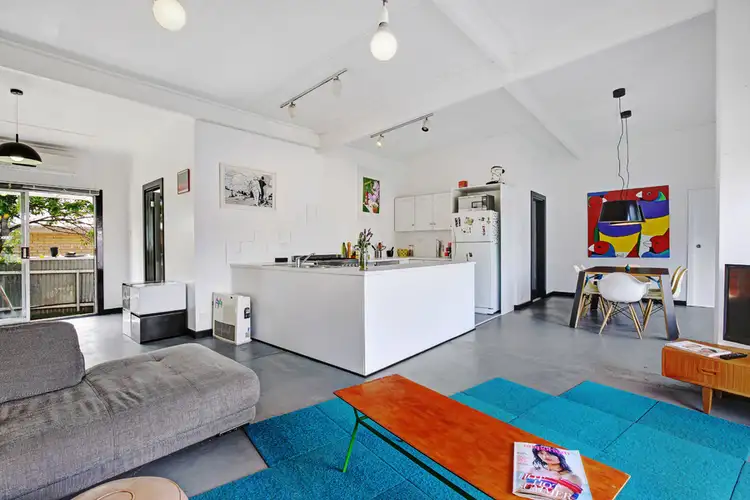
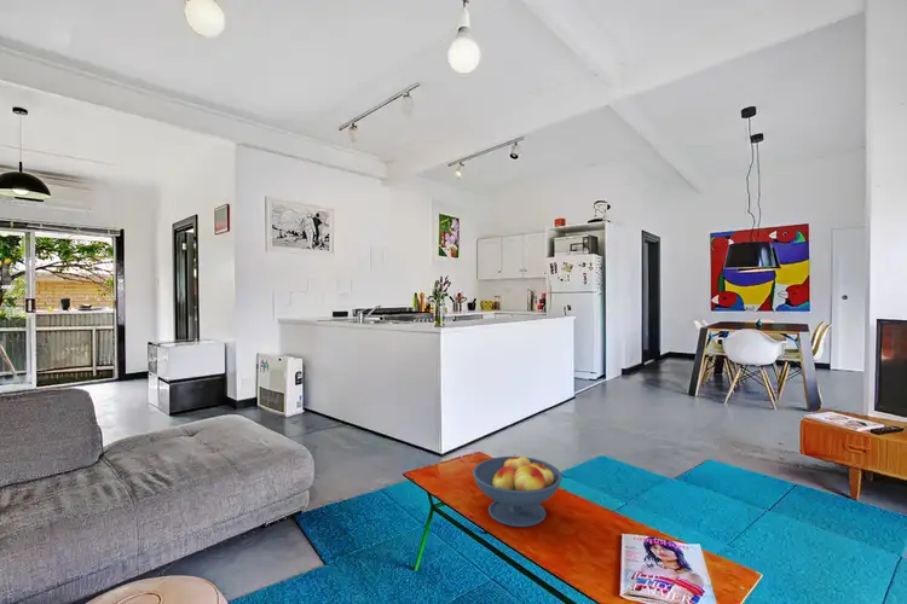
+ fruit bowl [472,453,564,528]
